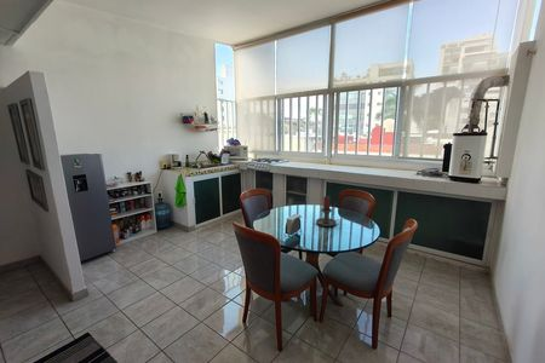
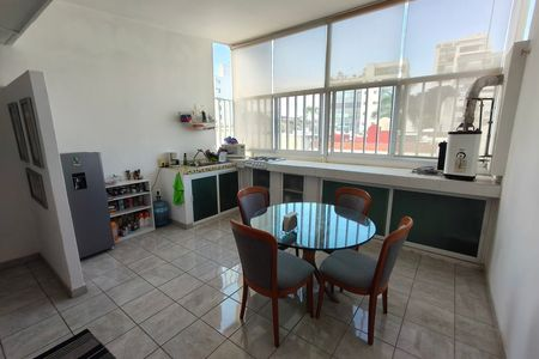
- candle holder [315,195,343,227]
